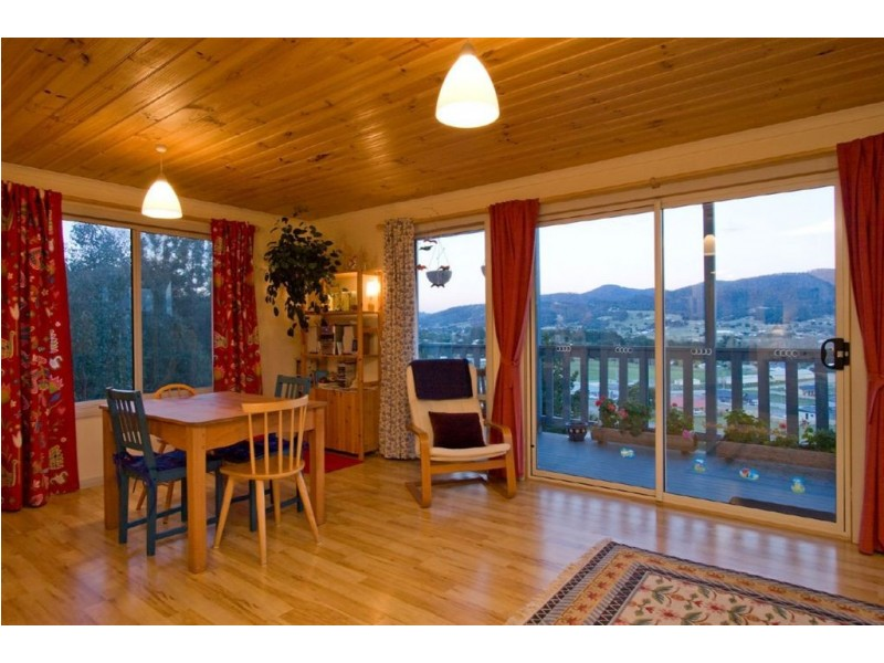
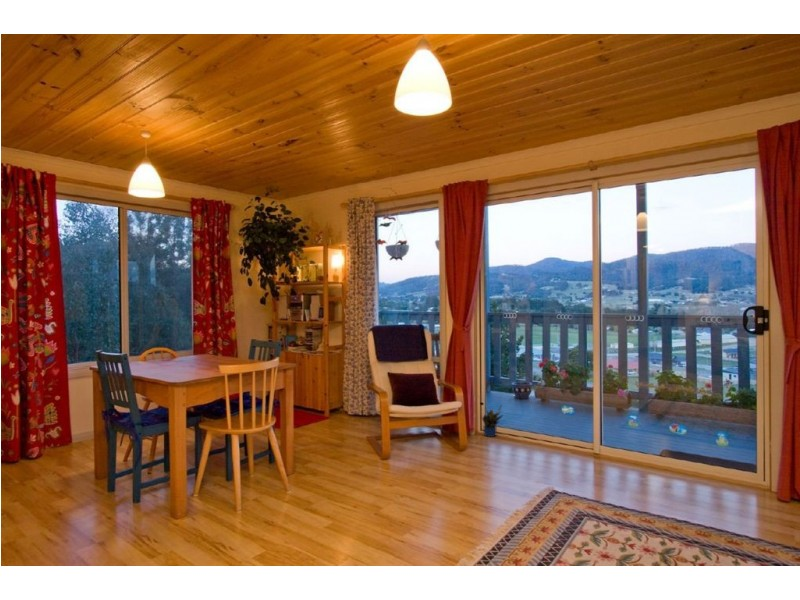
+ potted plant [481,403,504,438]
